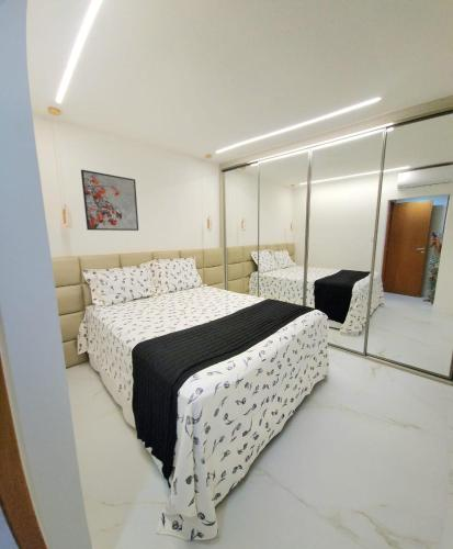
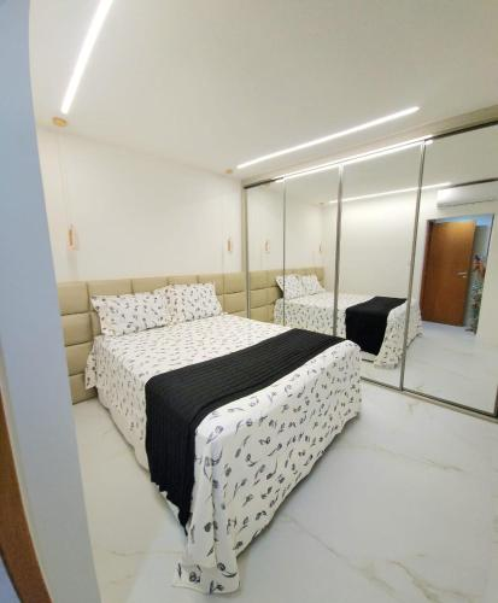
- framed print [80,168,139,232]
